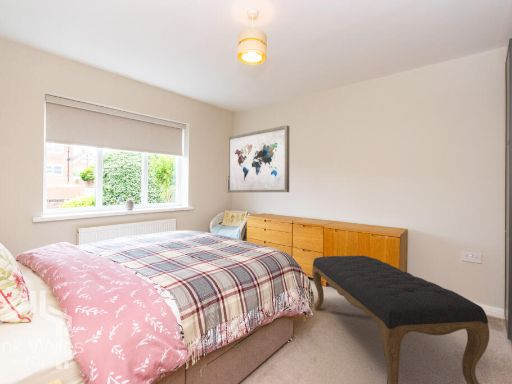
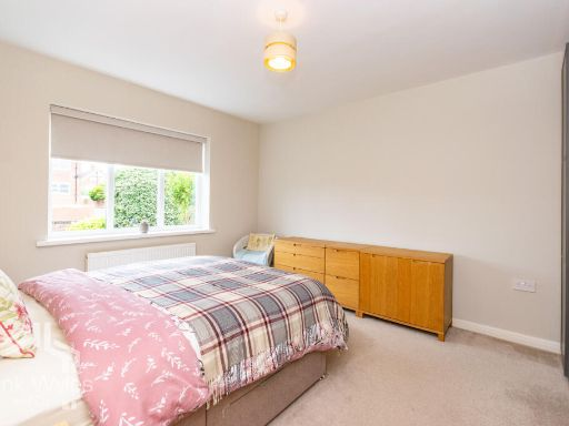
- bench [311,255,490,384]
- wall art [227,124,290,193]
